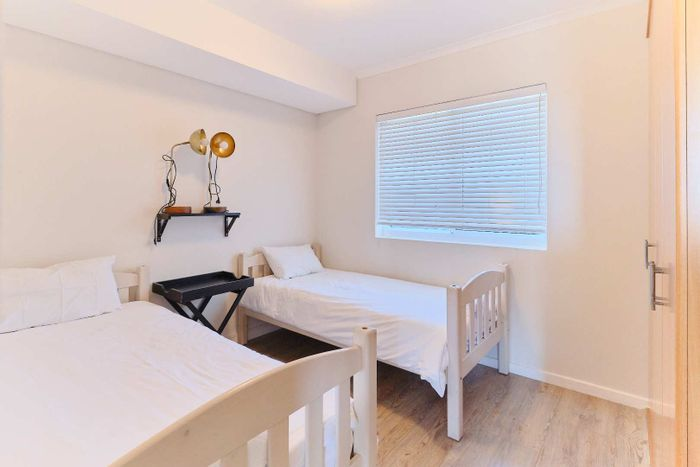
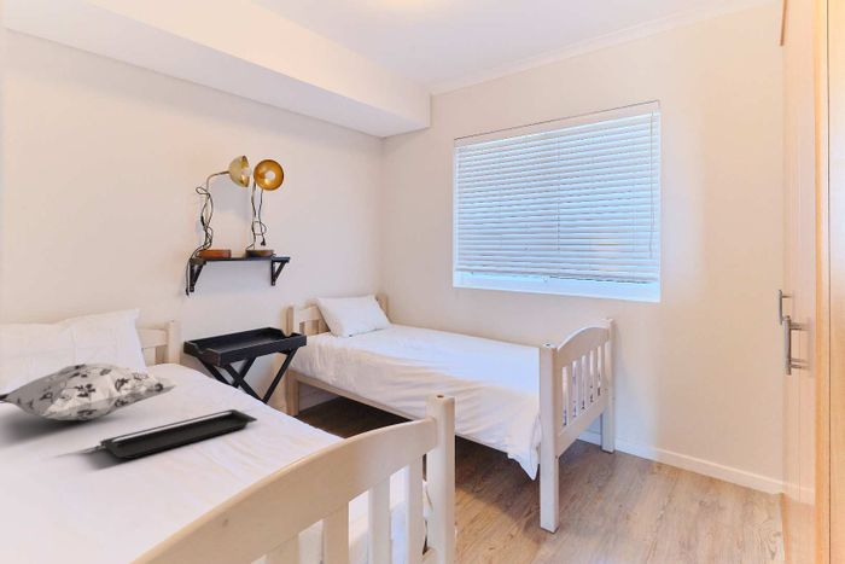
+ serving tray [100,408,258,460]
+ decorative pillow [0,361,180,421]
